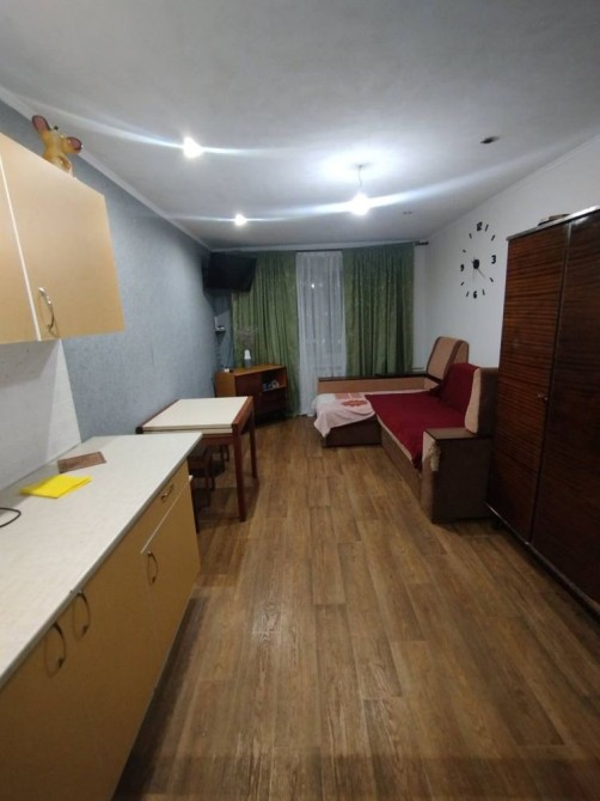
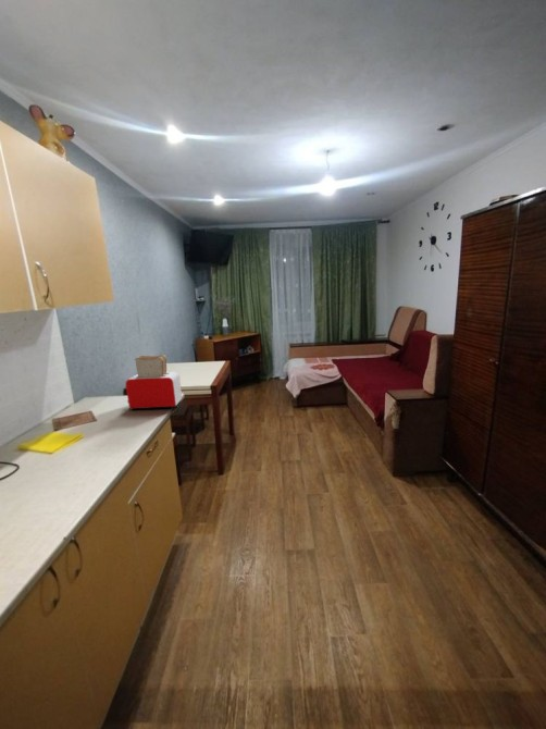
+ toaster [125,354,183,411]
